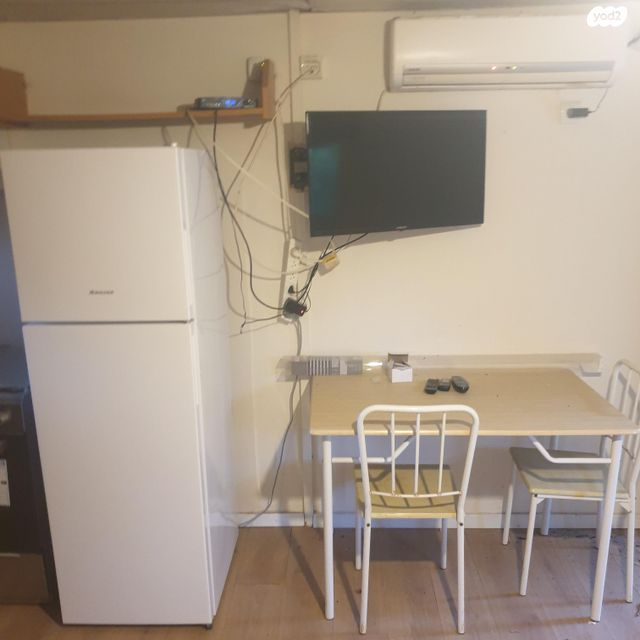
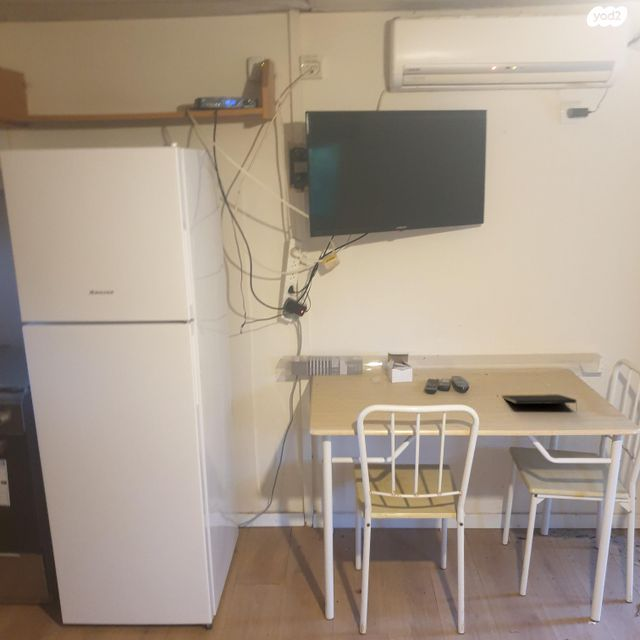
+ notepad [501,393,578,411]
